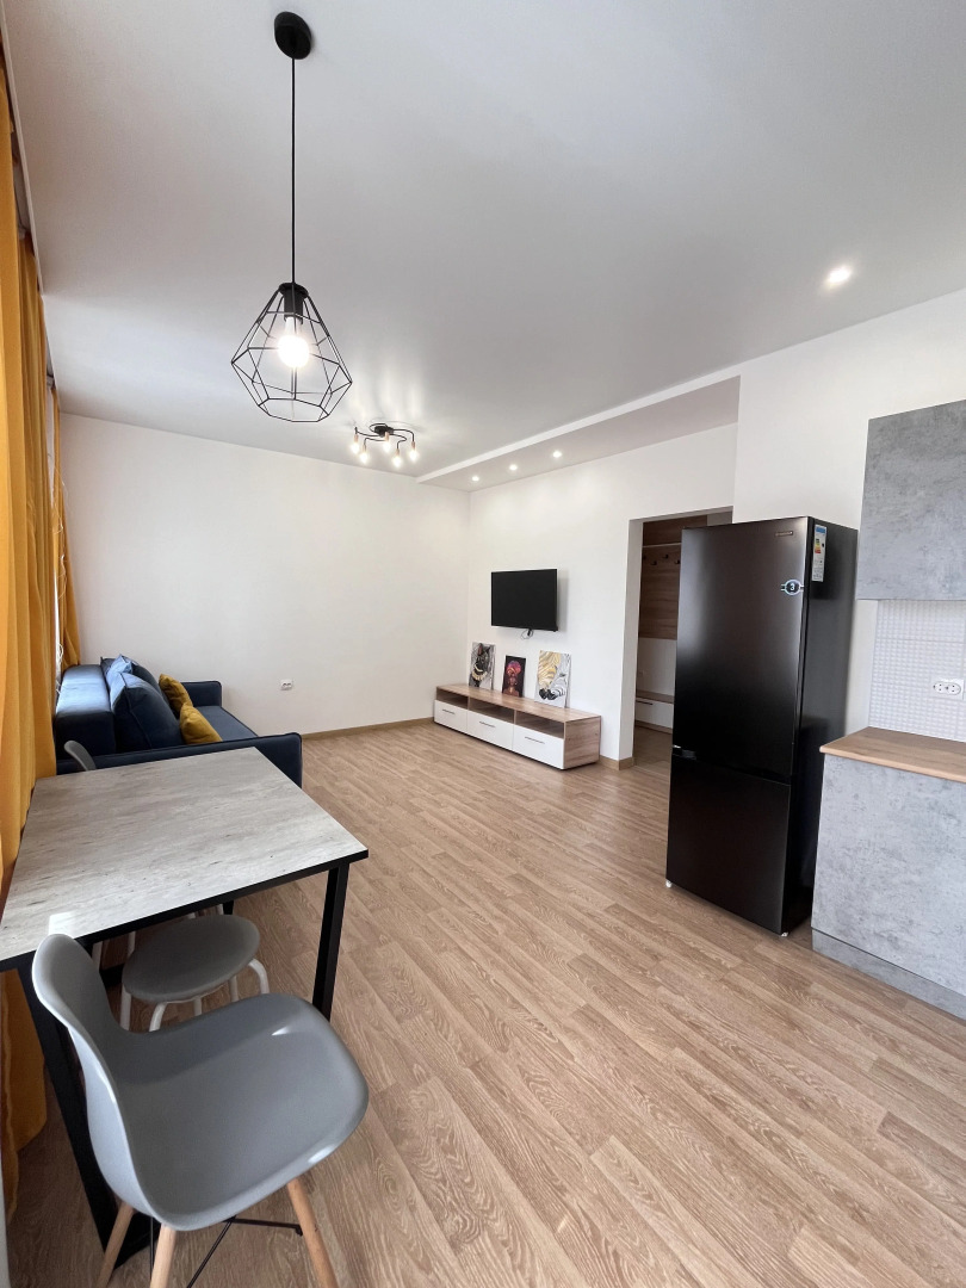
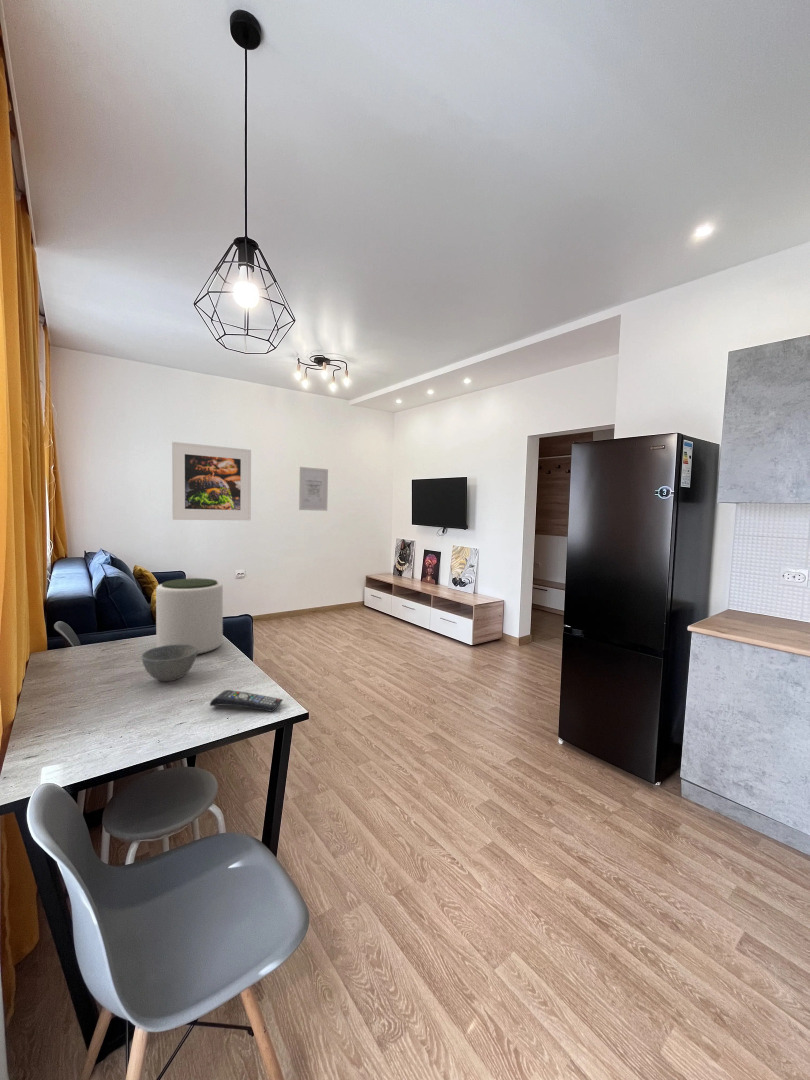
+ plant pot [155,577,224,656]
+ wall art [298,466,329,512]
+ remote control [209,689,284,713]
+ bowl [140,644,198,682]
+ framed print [171,441,252,521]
